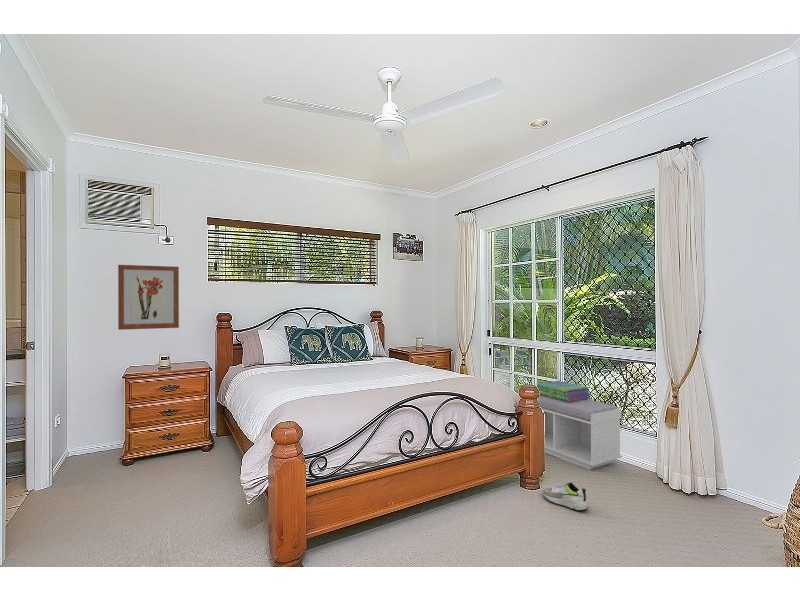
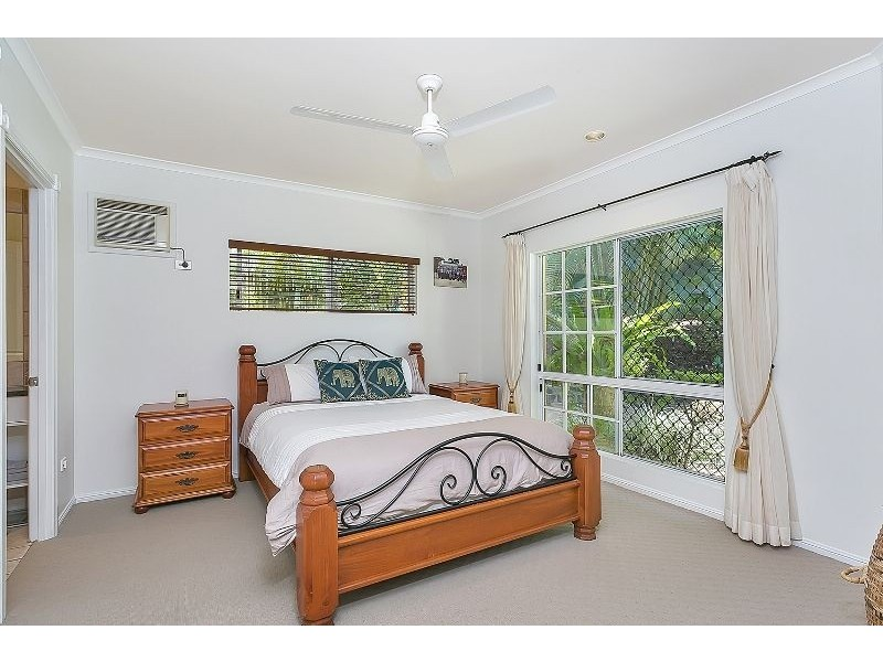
- stack of books [536,380,592,402]
- wall art [117,264,180,331]
- bench [538,395,623,470]
- shoe [542,481,590,512]
